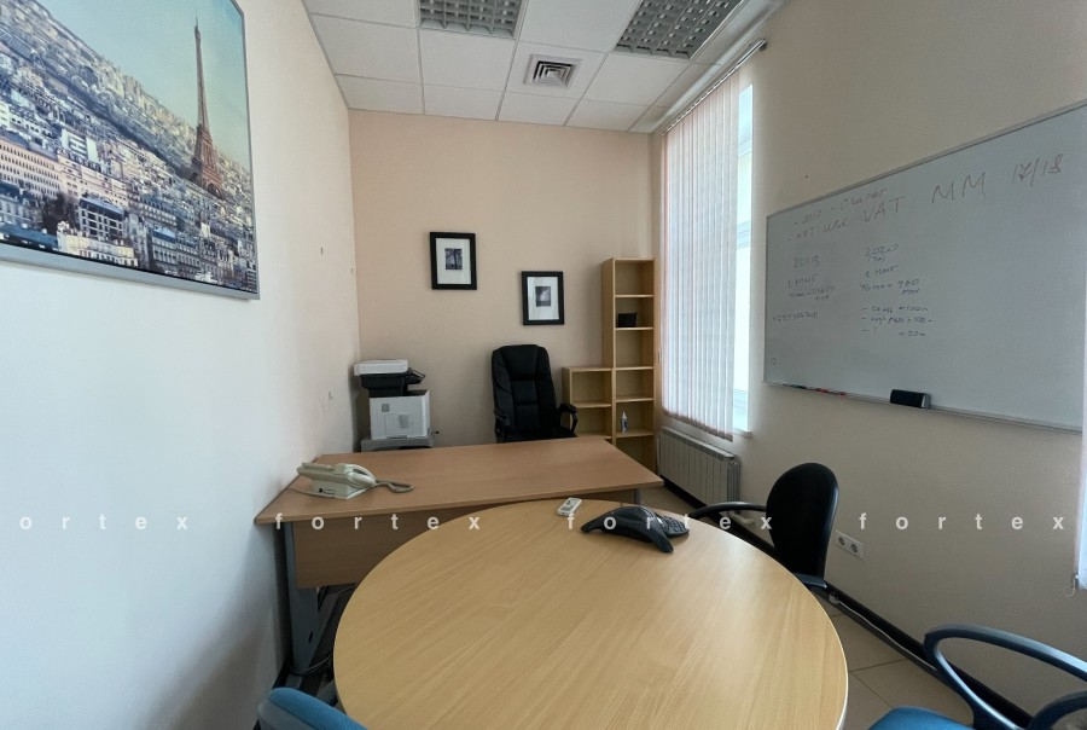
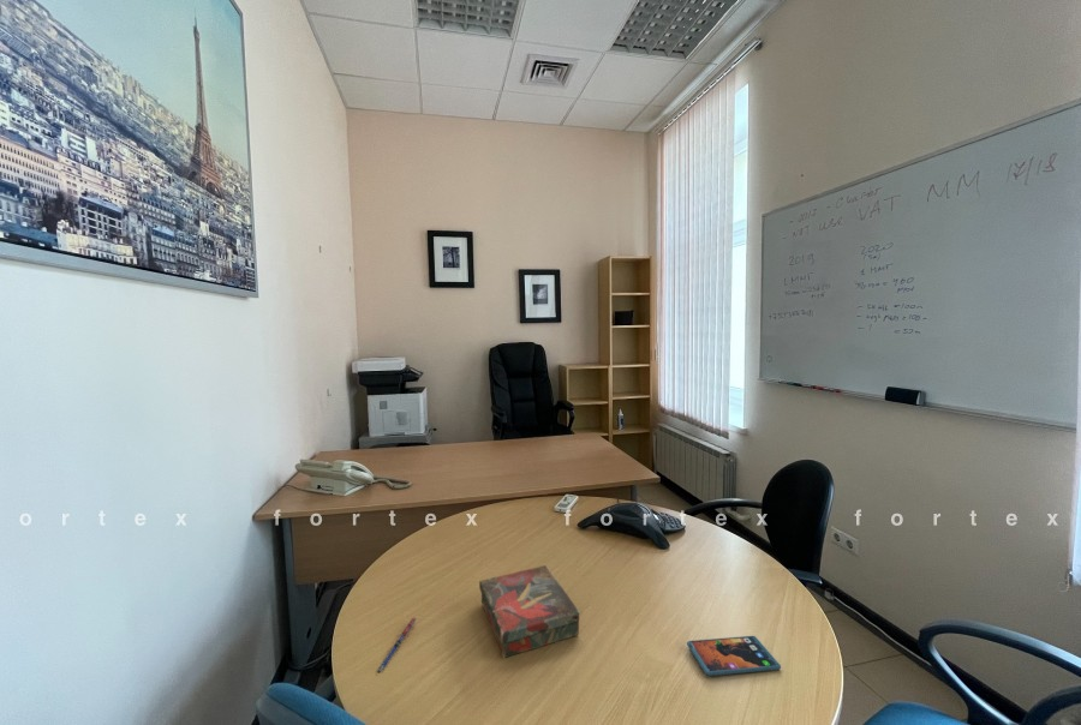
+ book [478,564,580,659]
+ smartphone [686,635,782,677]
+ pen [377,617,418,673]
